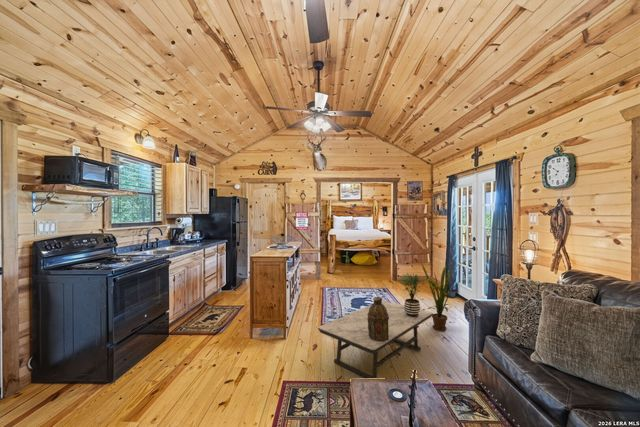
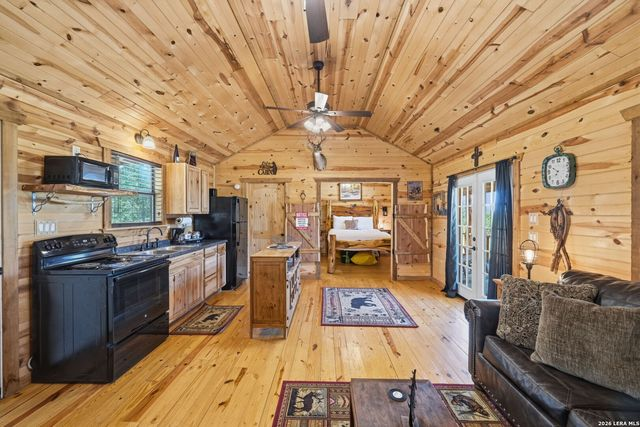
- house plant [419,261,464,332]
- potted plant [395,272,427,317]
- coffee table [317,299,434,379]
- lantern [367,296,389,341]
